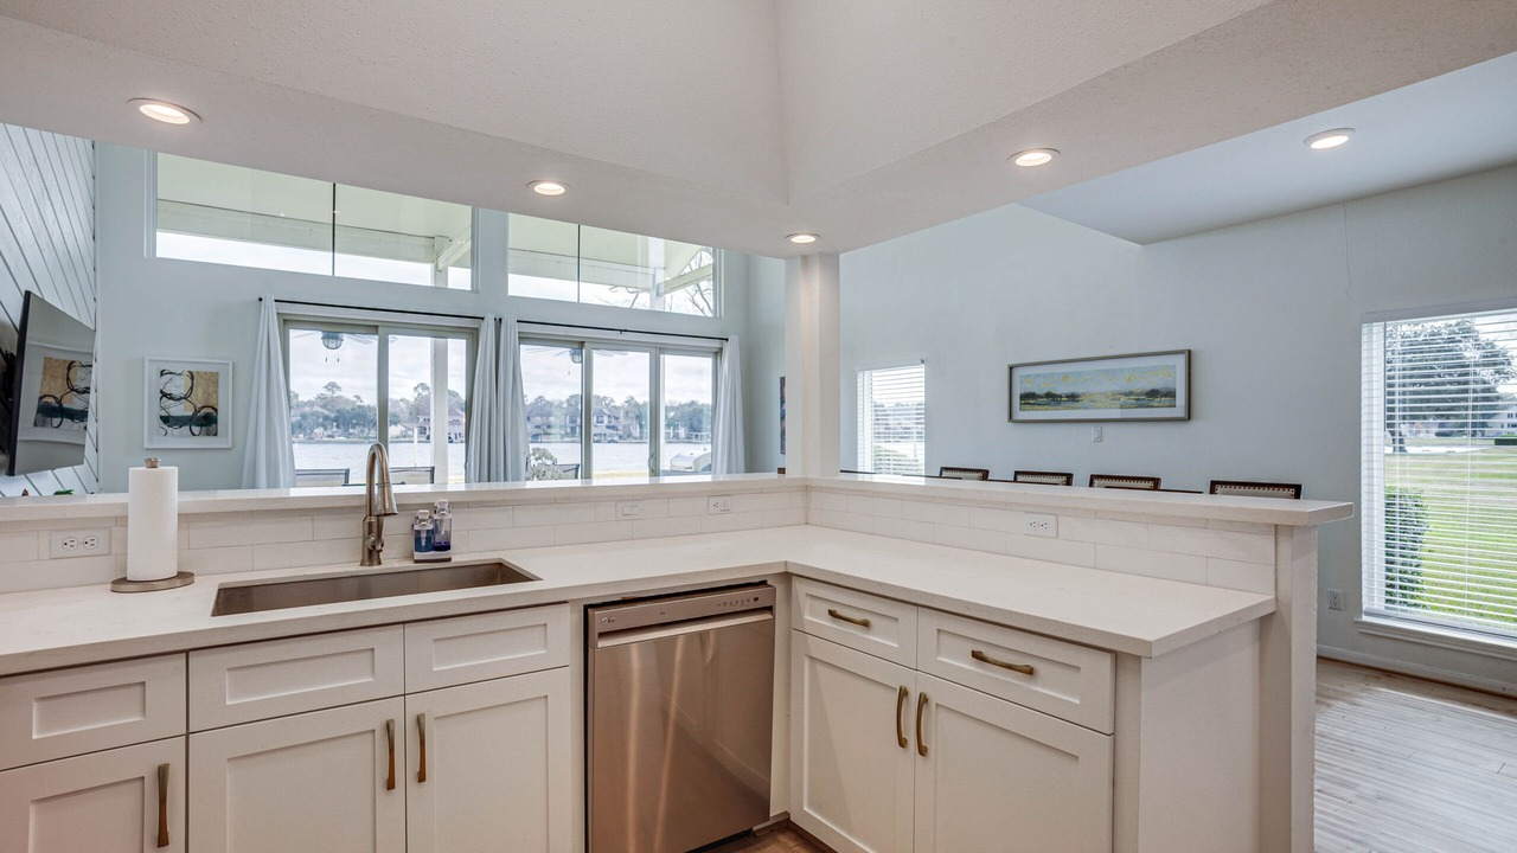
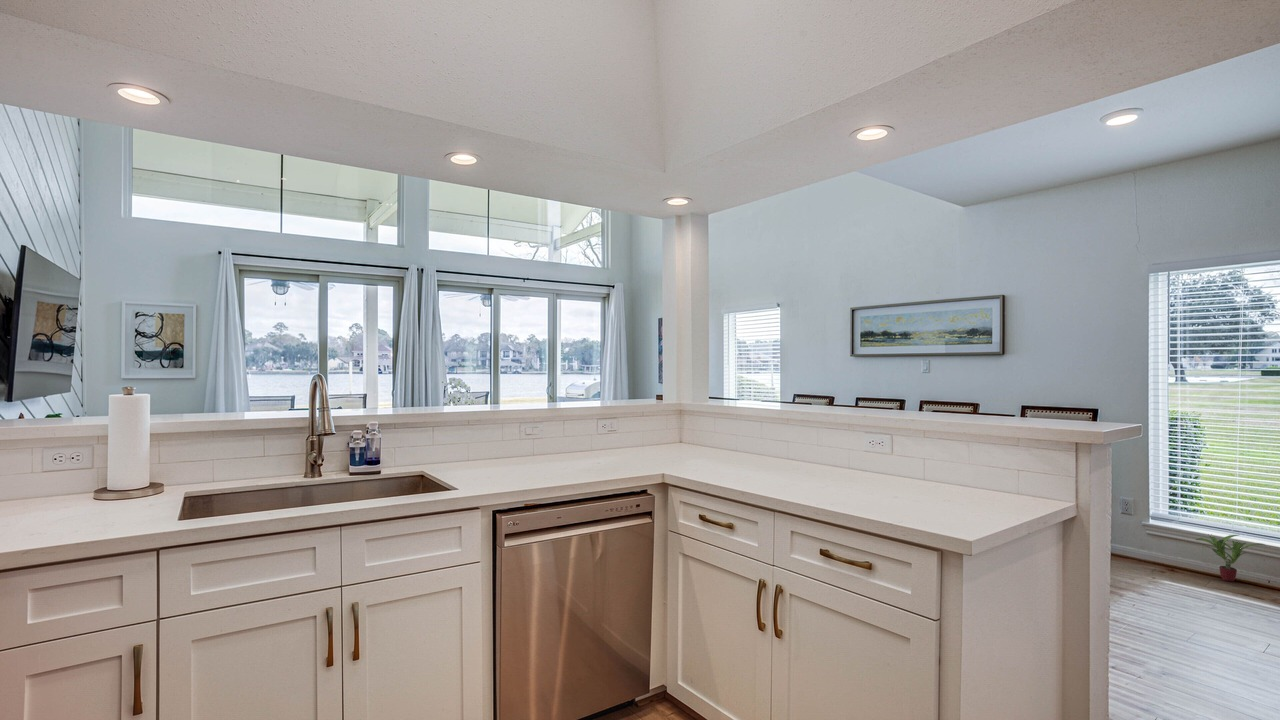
+ potted plant [1195,534,1266,582]
